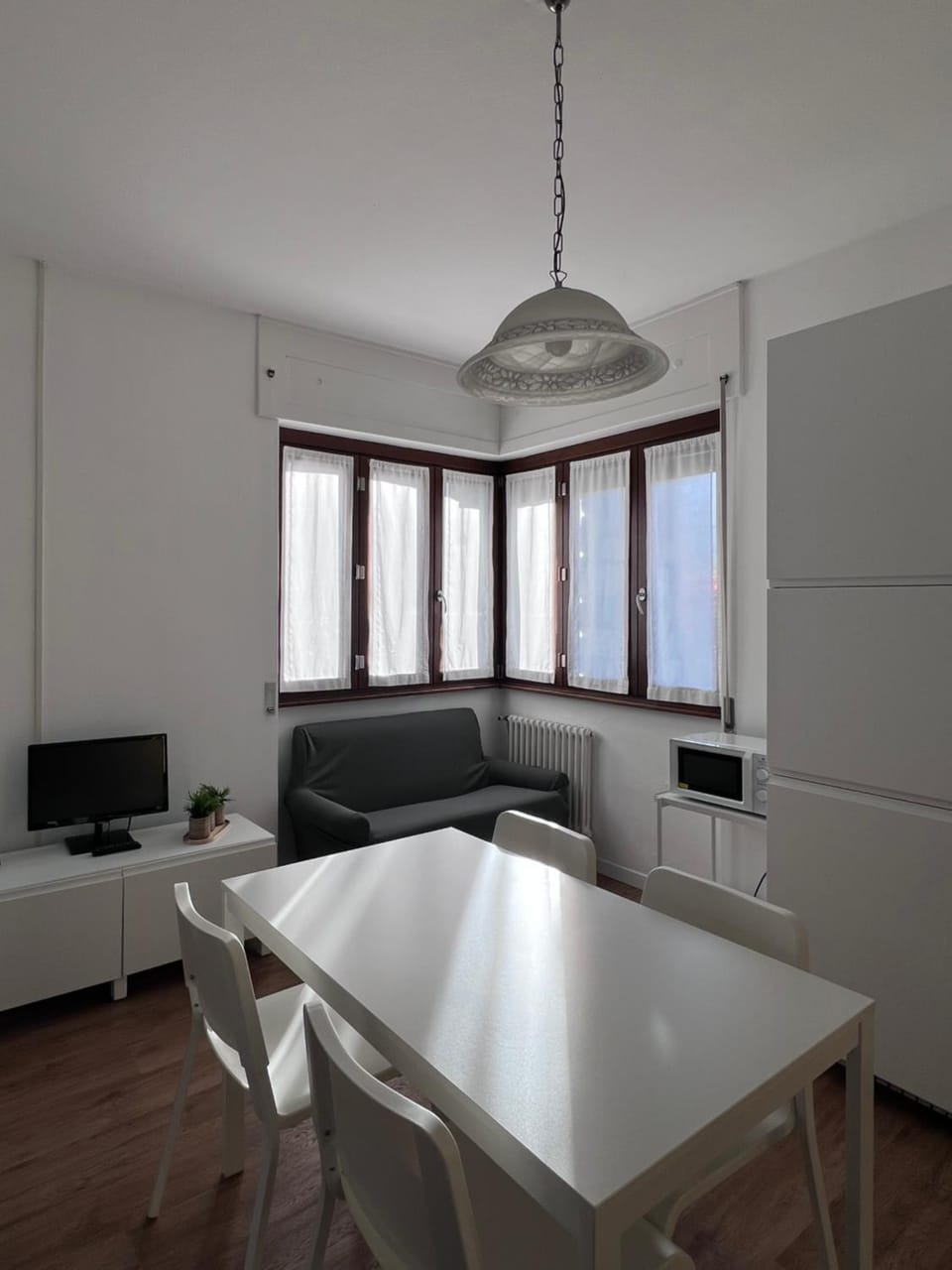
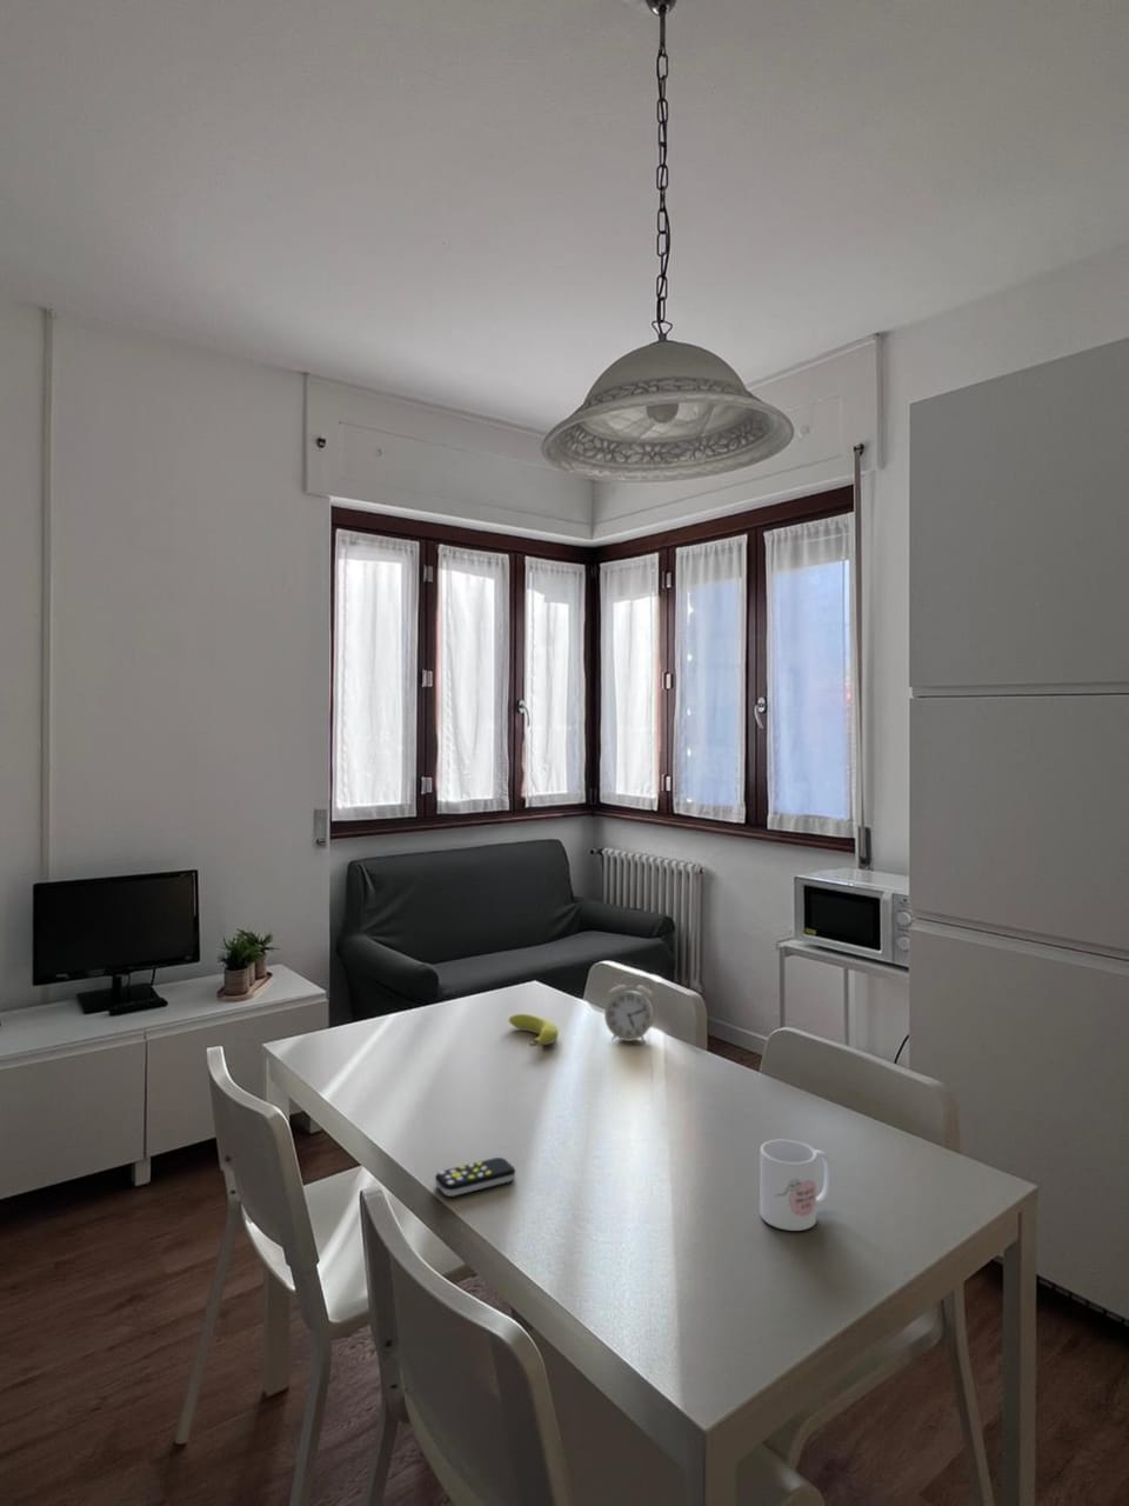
+ fruit [508,1013,560,1047]
+ alarm clock [604,975,655,1044]
+ mug [759,1138,833,1232]
+ remote control [434,1156,516,1198]
